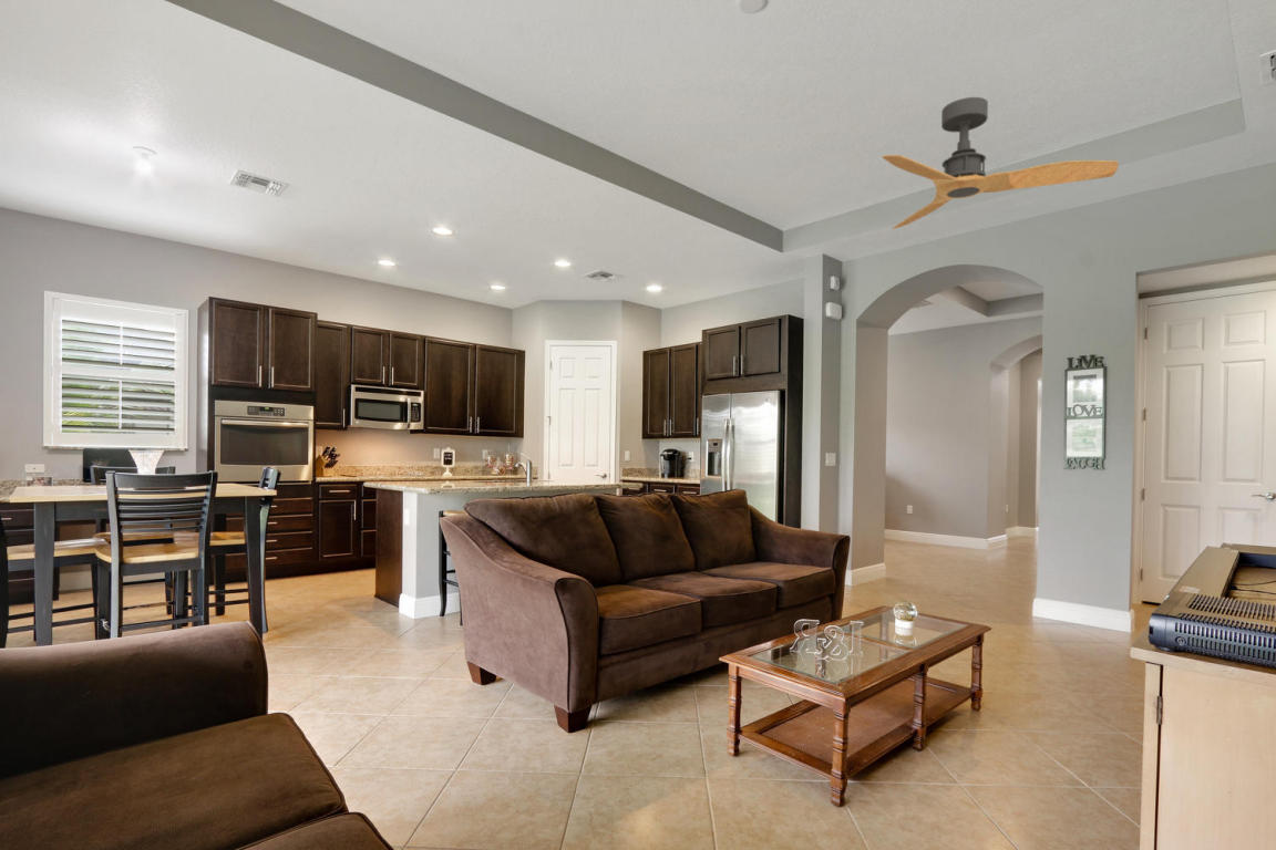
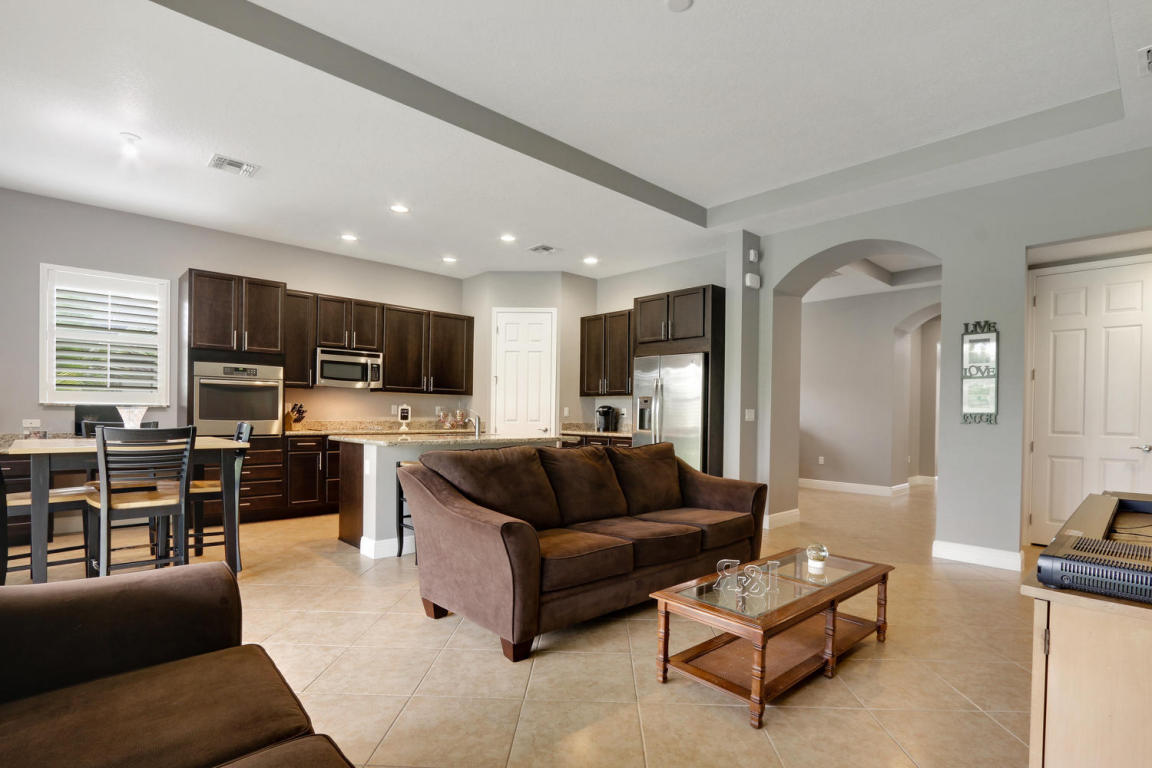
- ceiling fan [881,96,1120,230]
